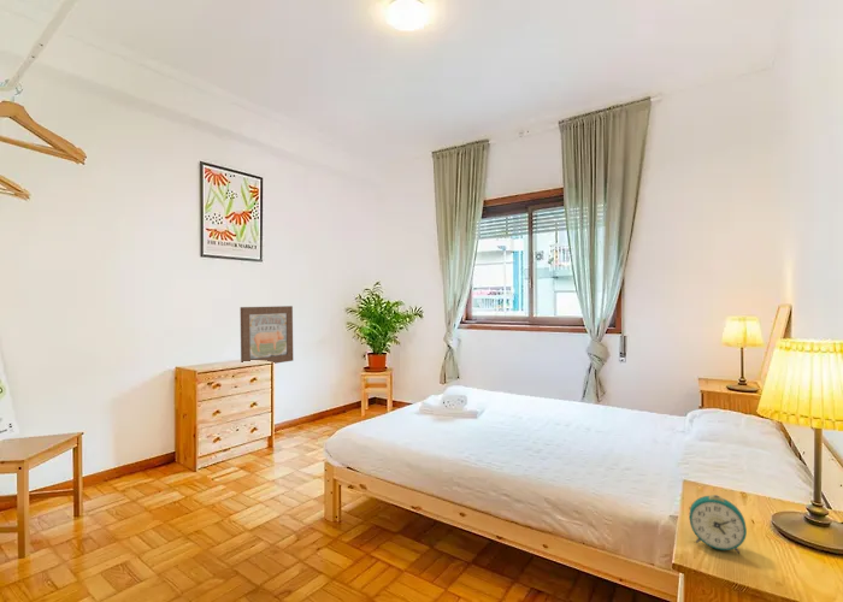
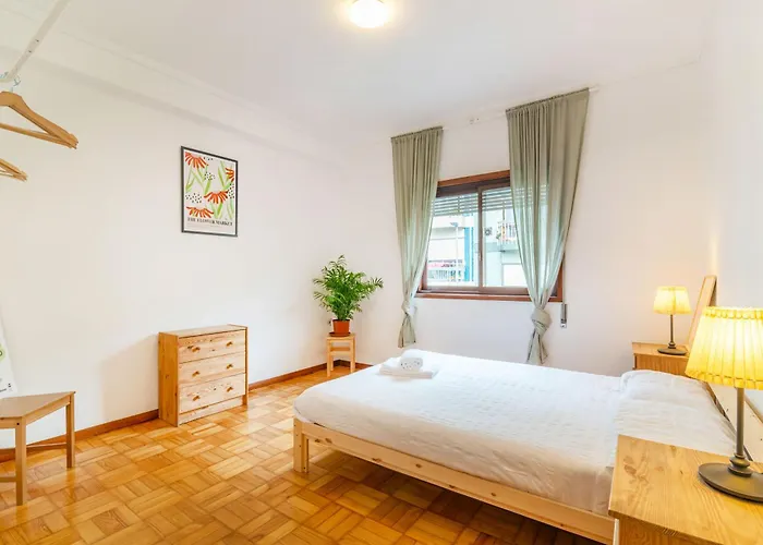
- alarm clock [689,494,748,555]
- wall art [240,305,294,365]
